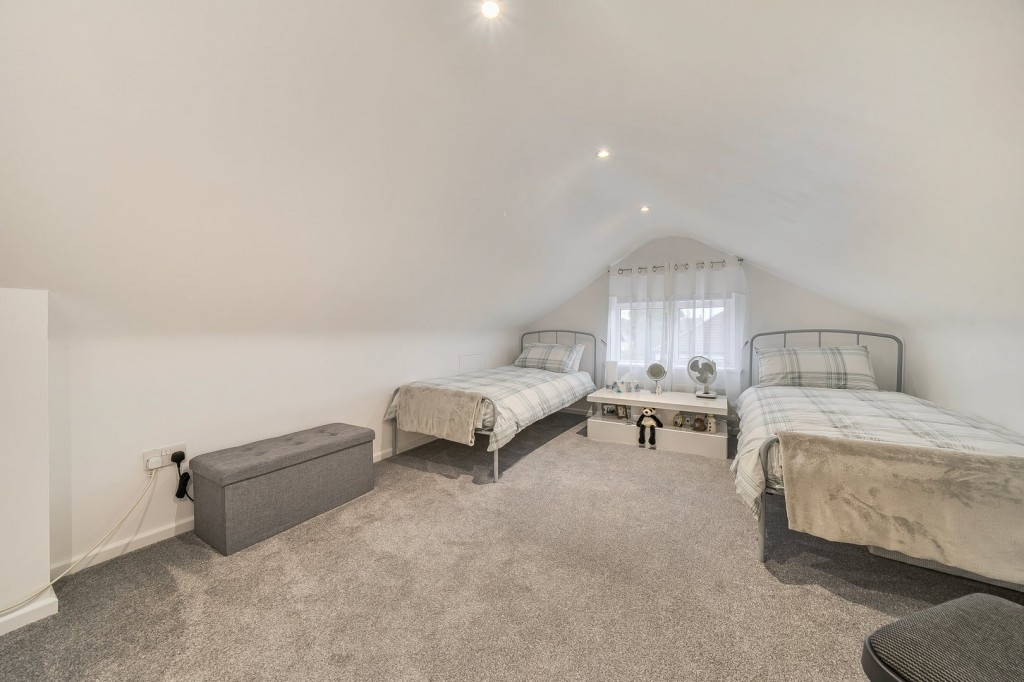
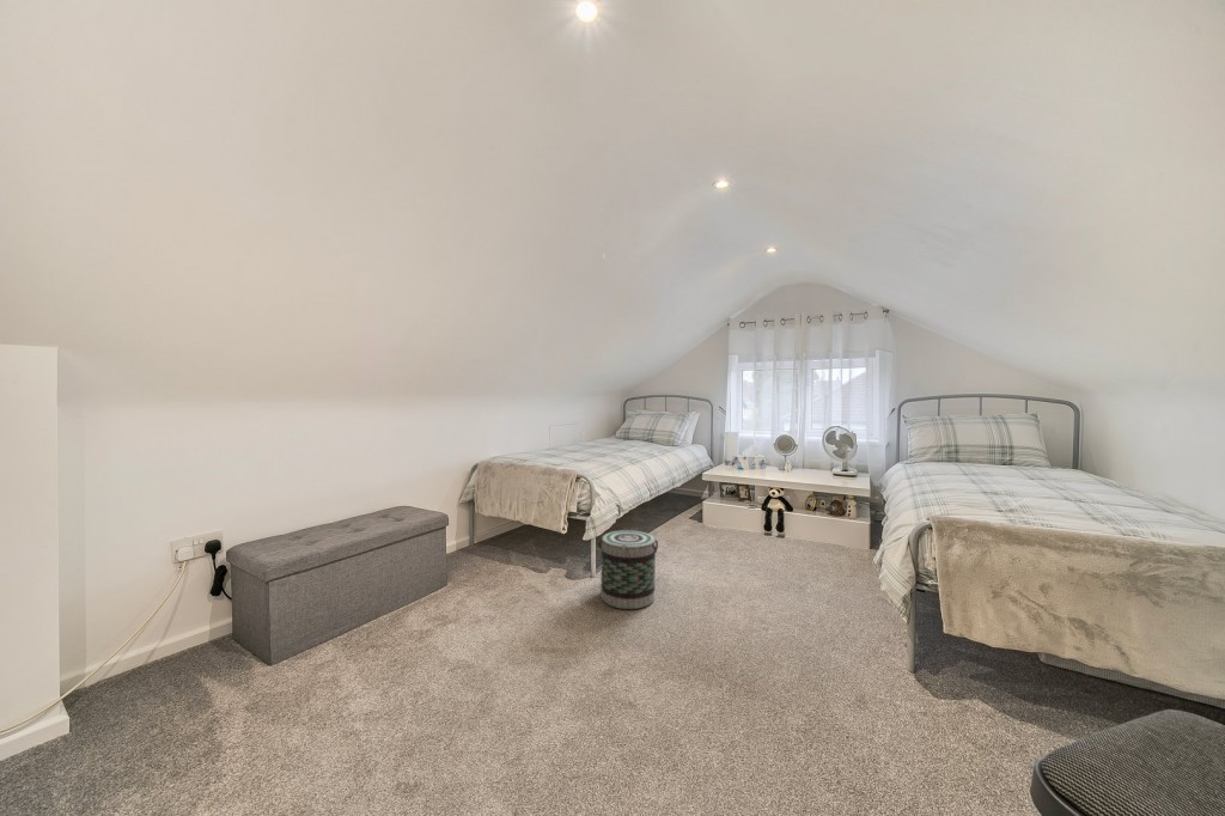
+ basket [597,529,659,610]
